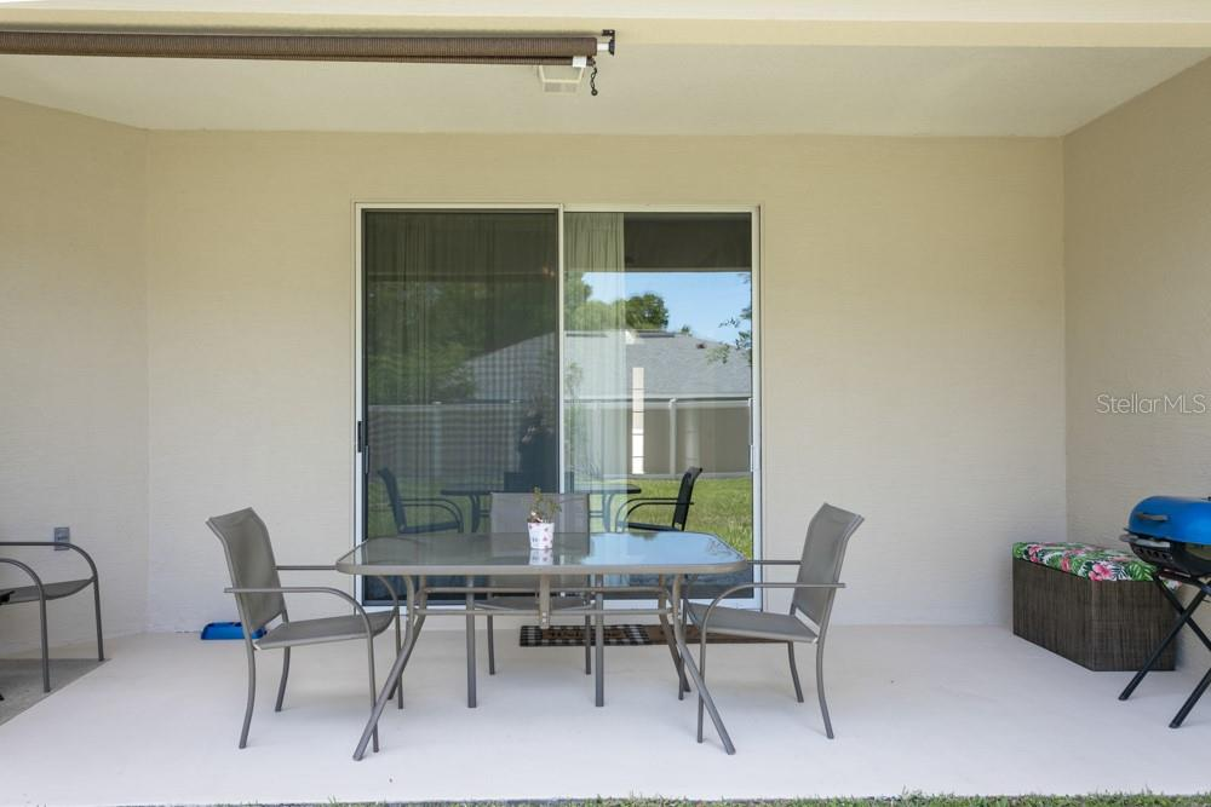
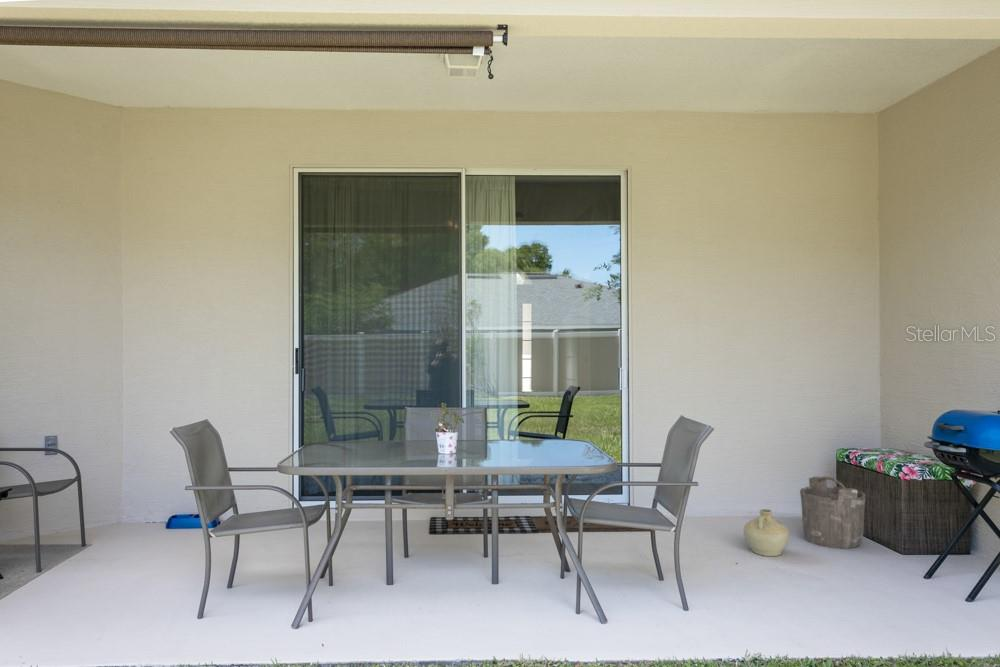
+ ceramic jug [743,508,791,557]
+ bucket [799,475,867,549]
